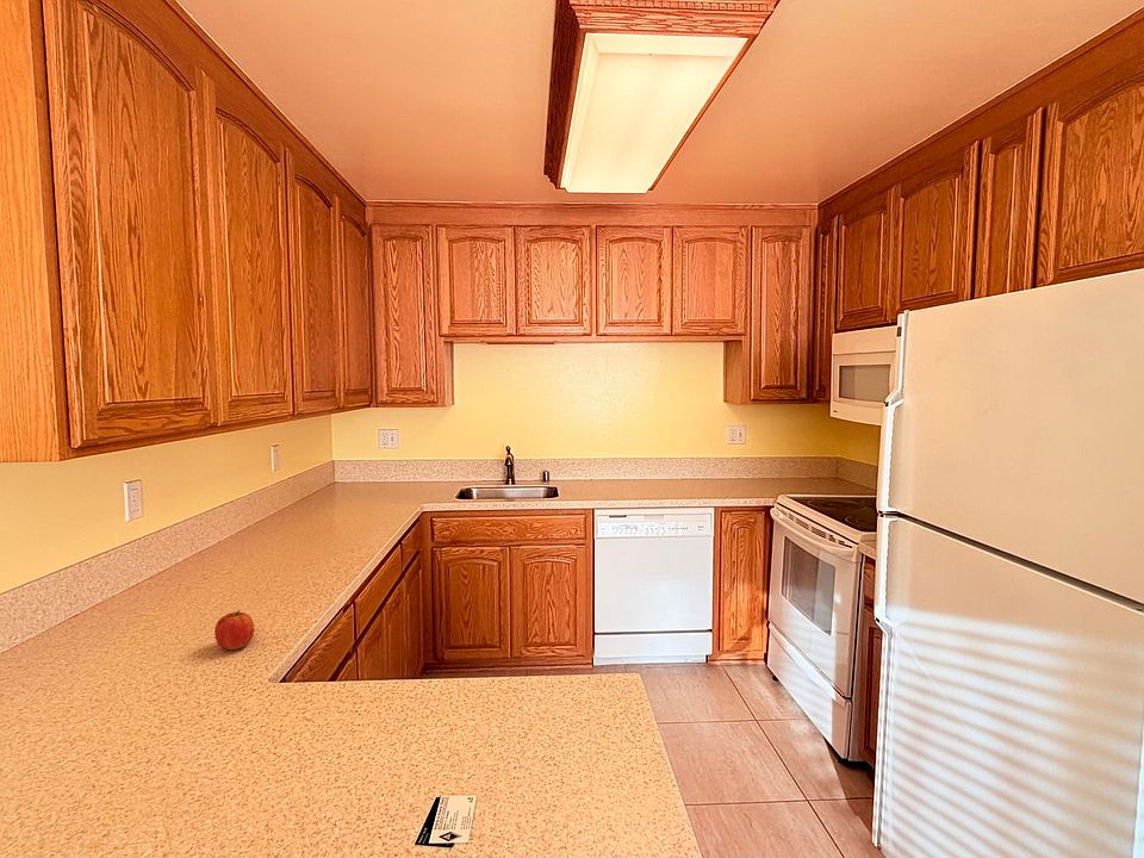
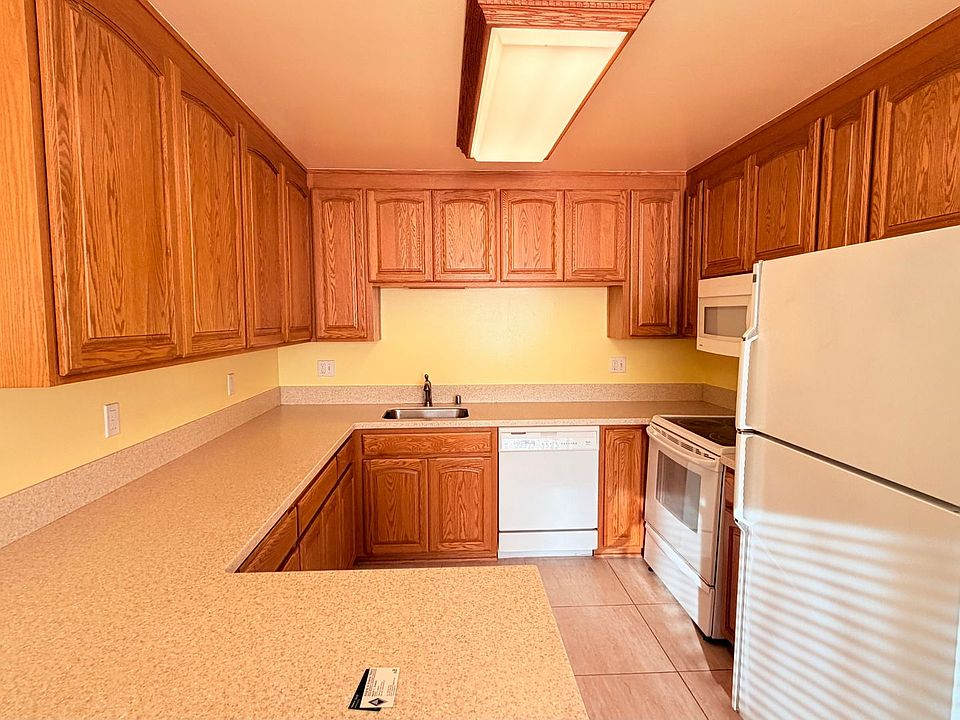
- fruit [213,609,255,651]
